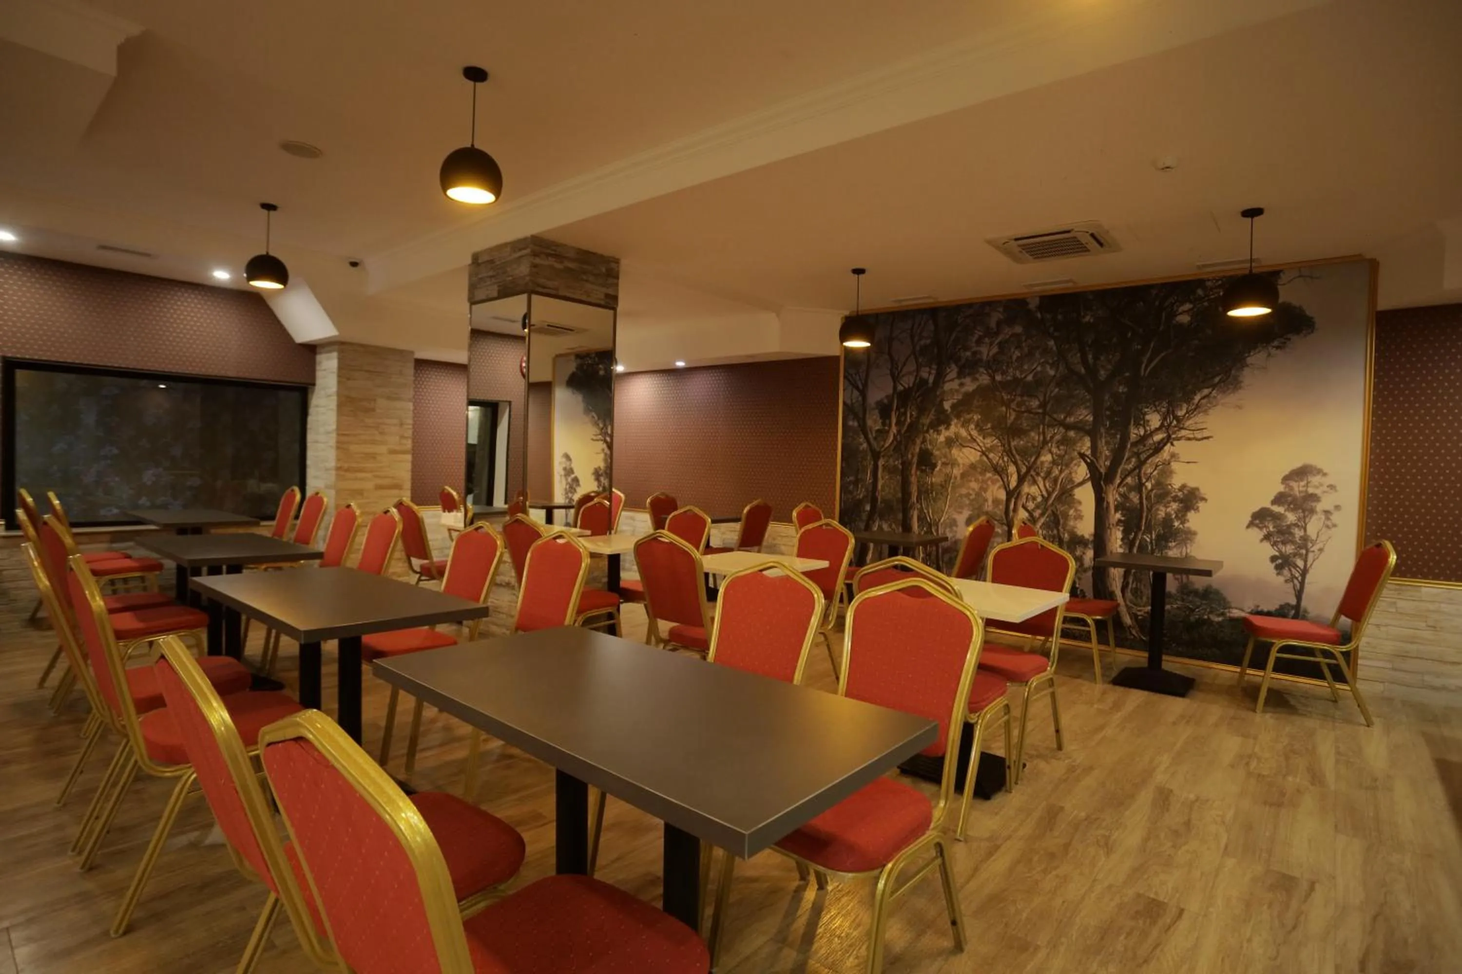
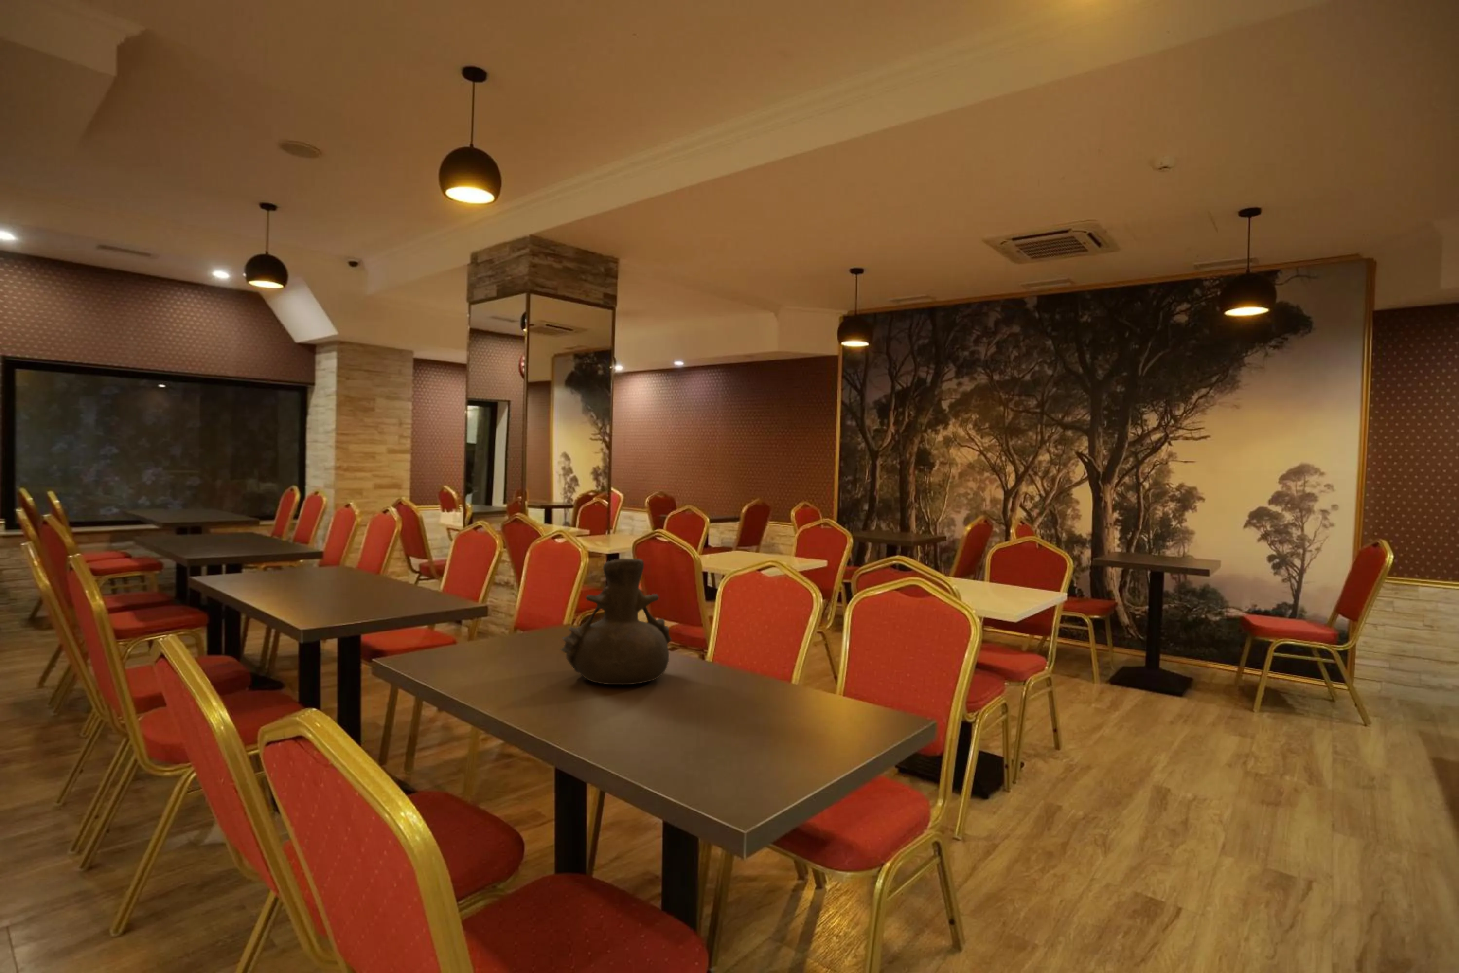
+ vase [560,558,672,685]
